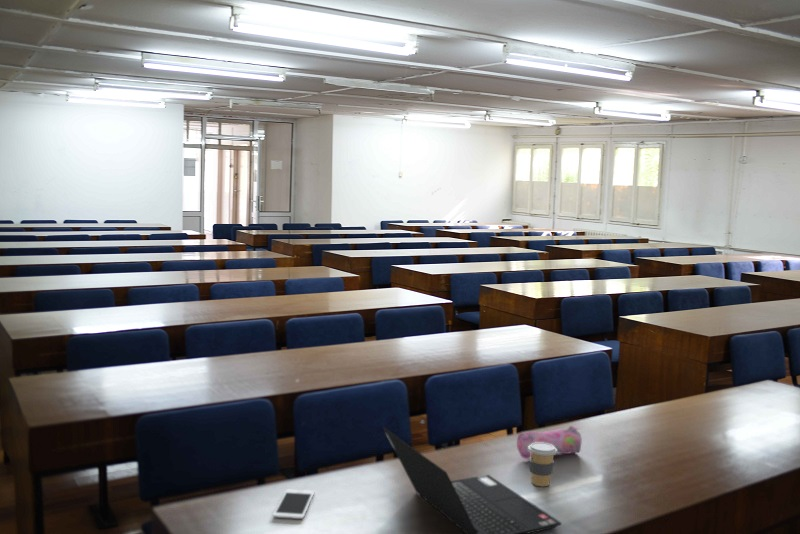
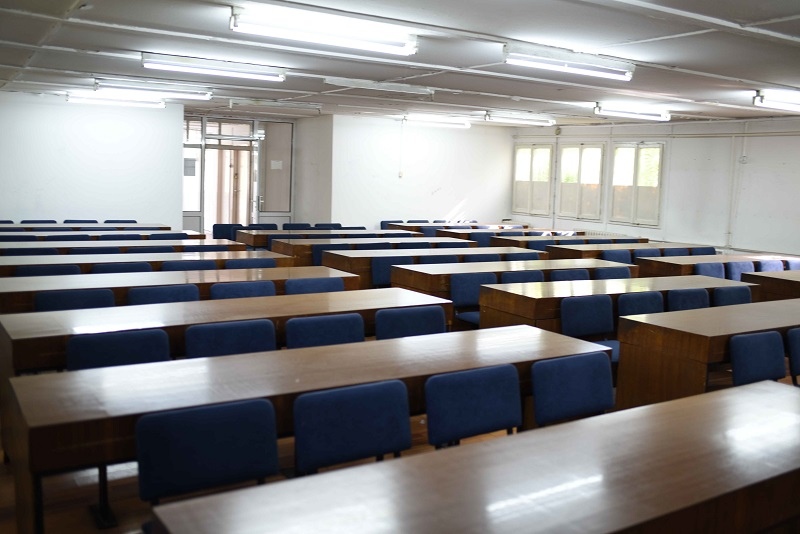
- coffee cup [528,442,557,487]
- pencil case [516,425,583,460]
- laptop computer [382,427,563,534]
- cell phone [272,489,315,520]
